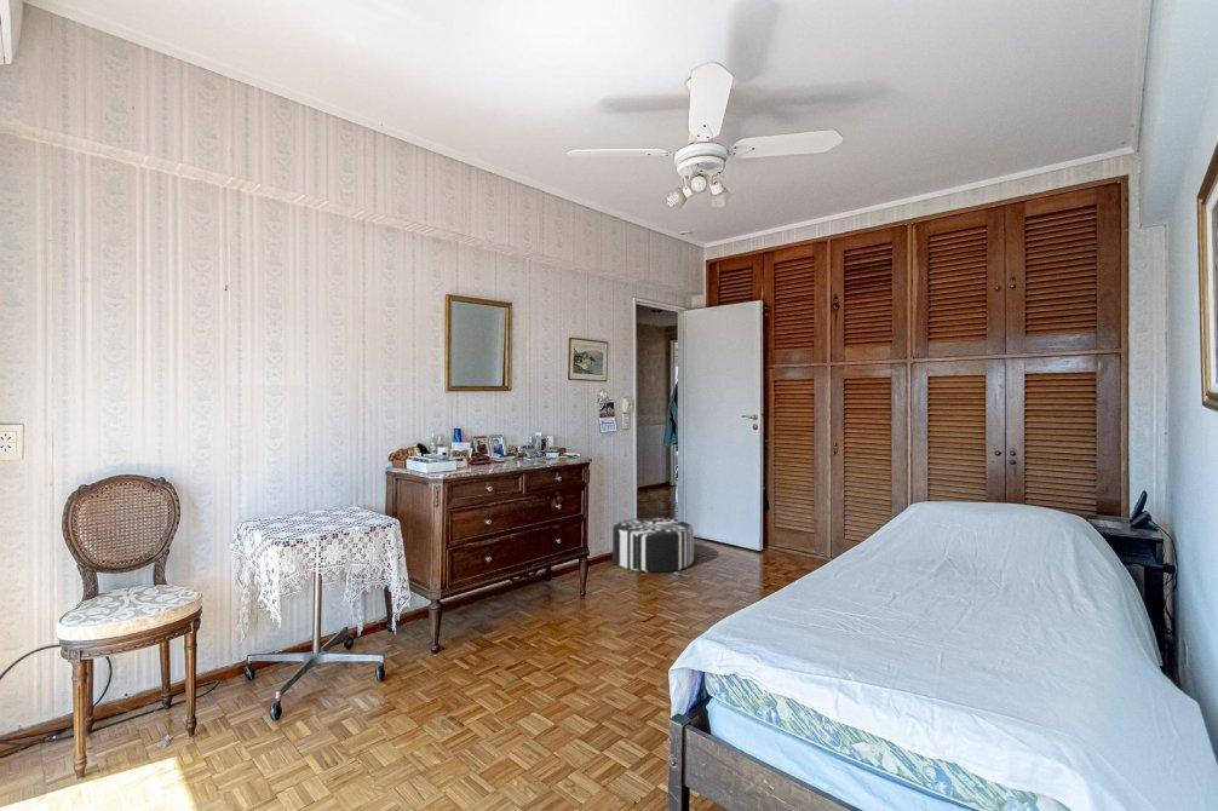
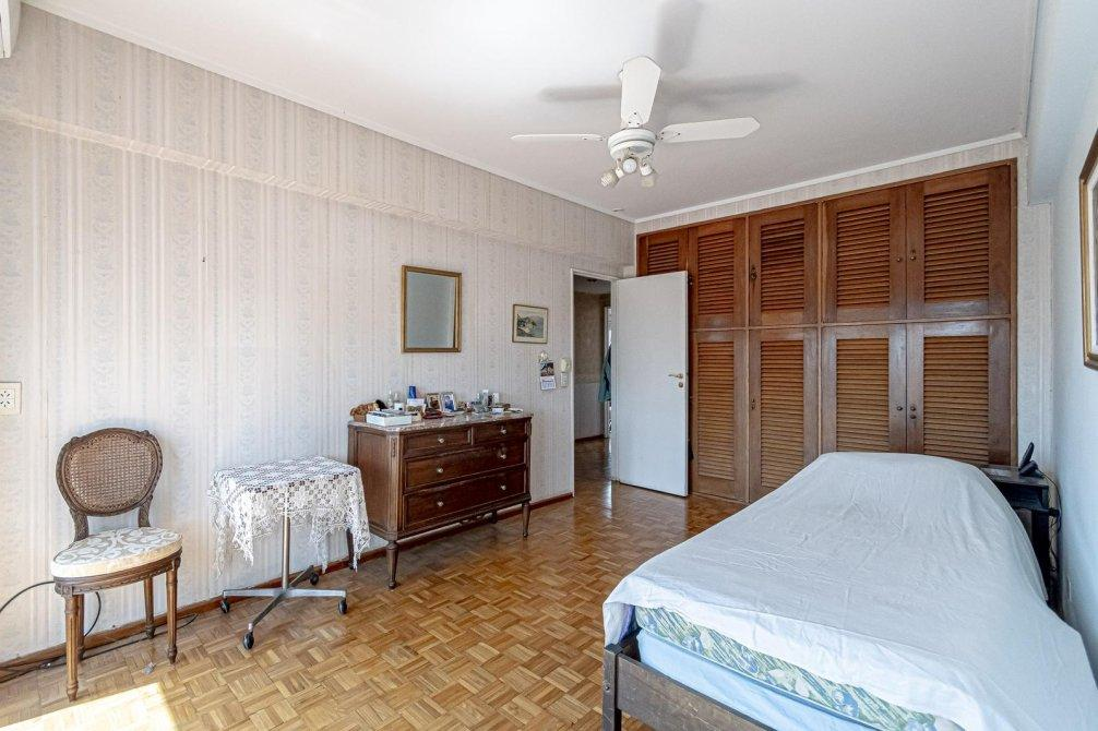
- pouf [611,517,695,574]
